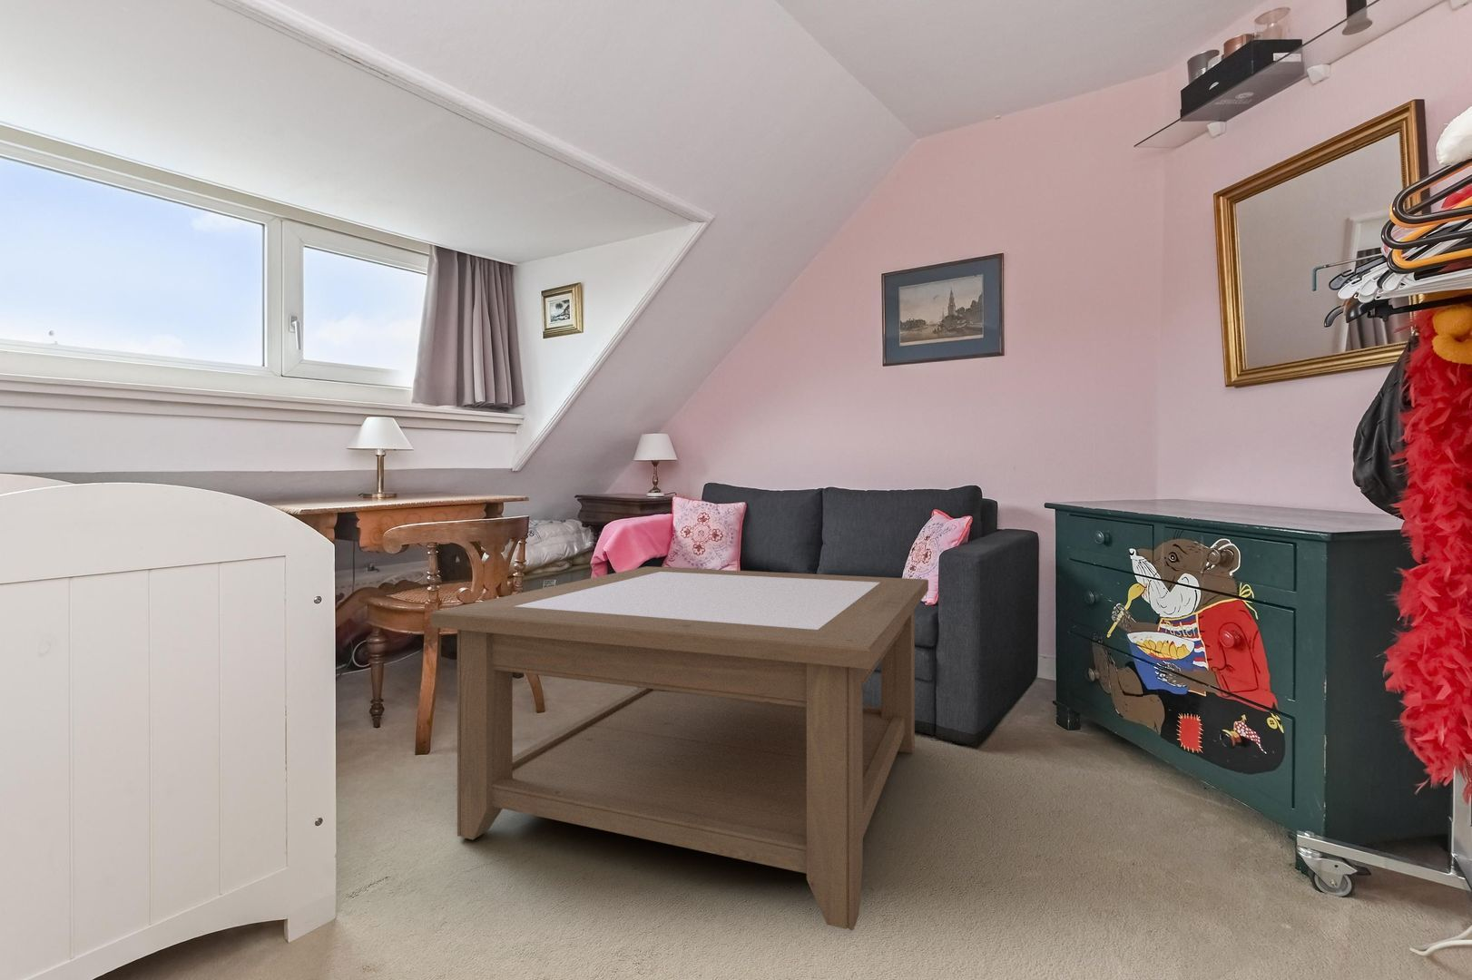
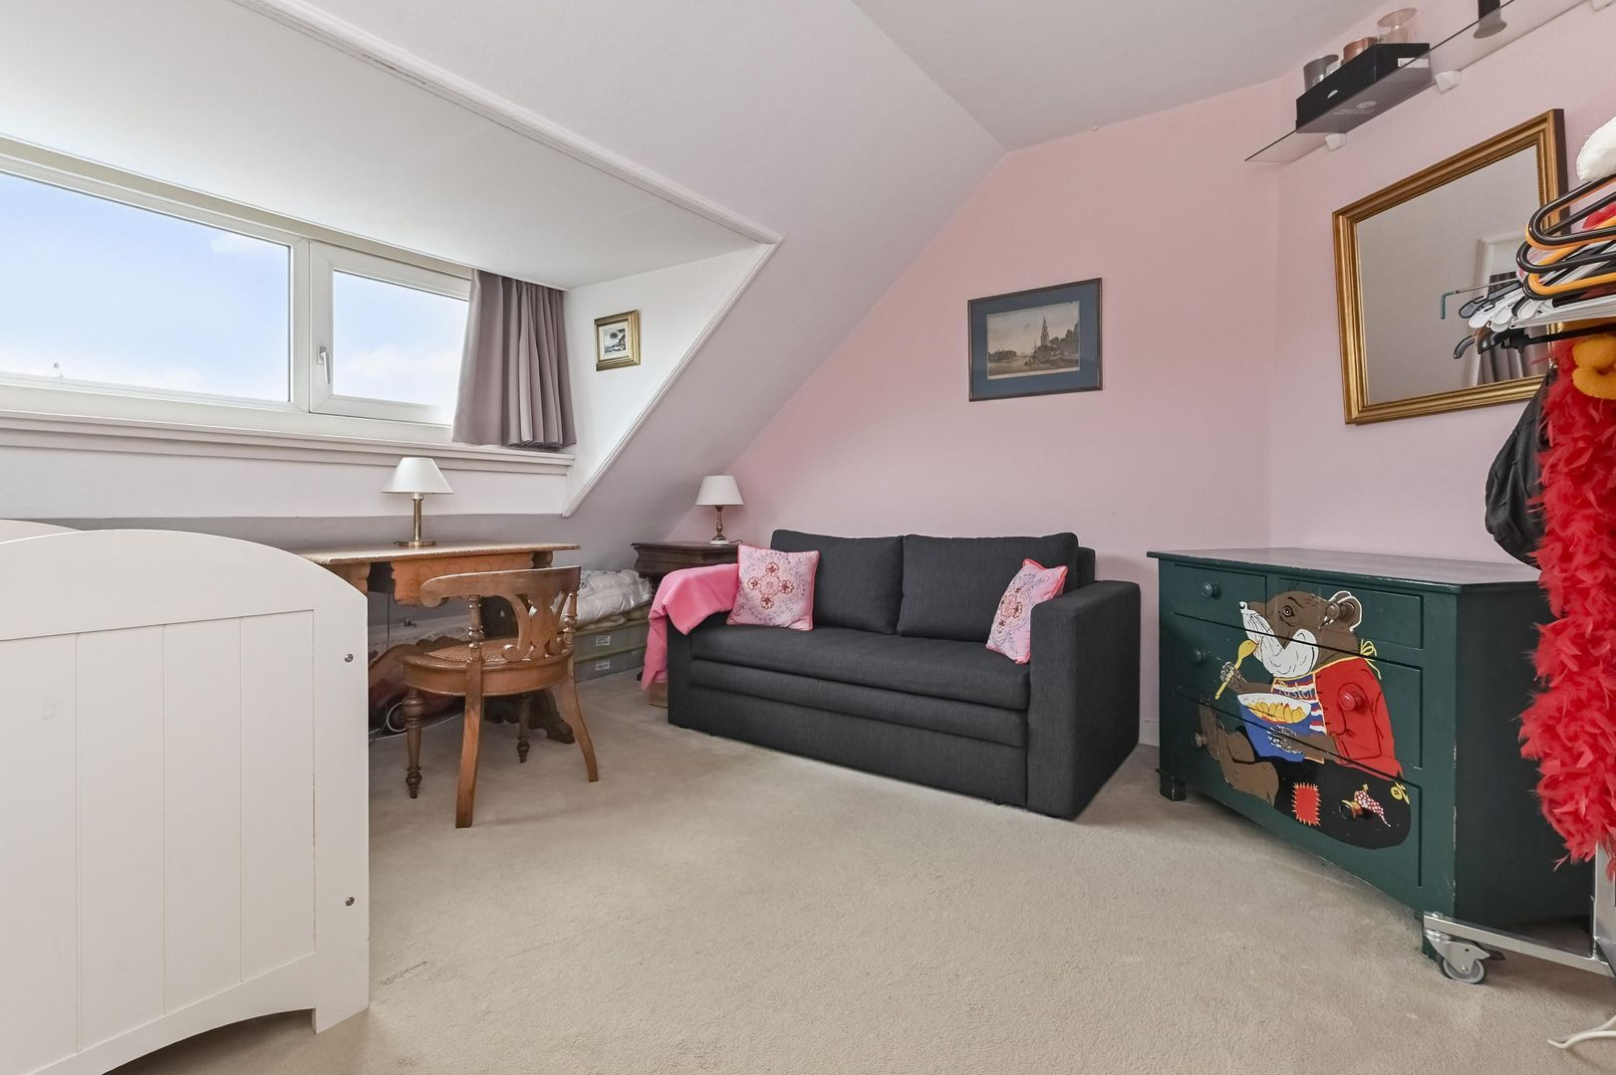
- coffee table [430,565,930,931]
